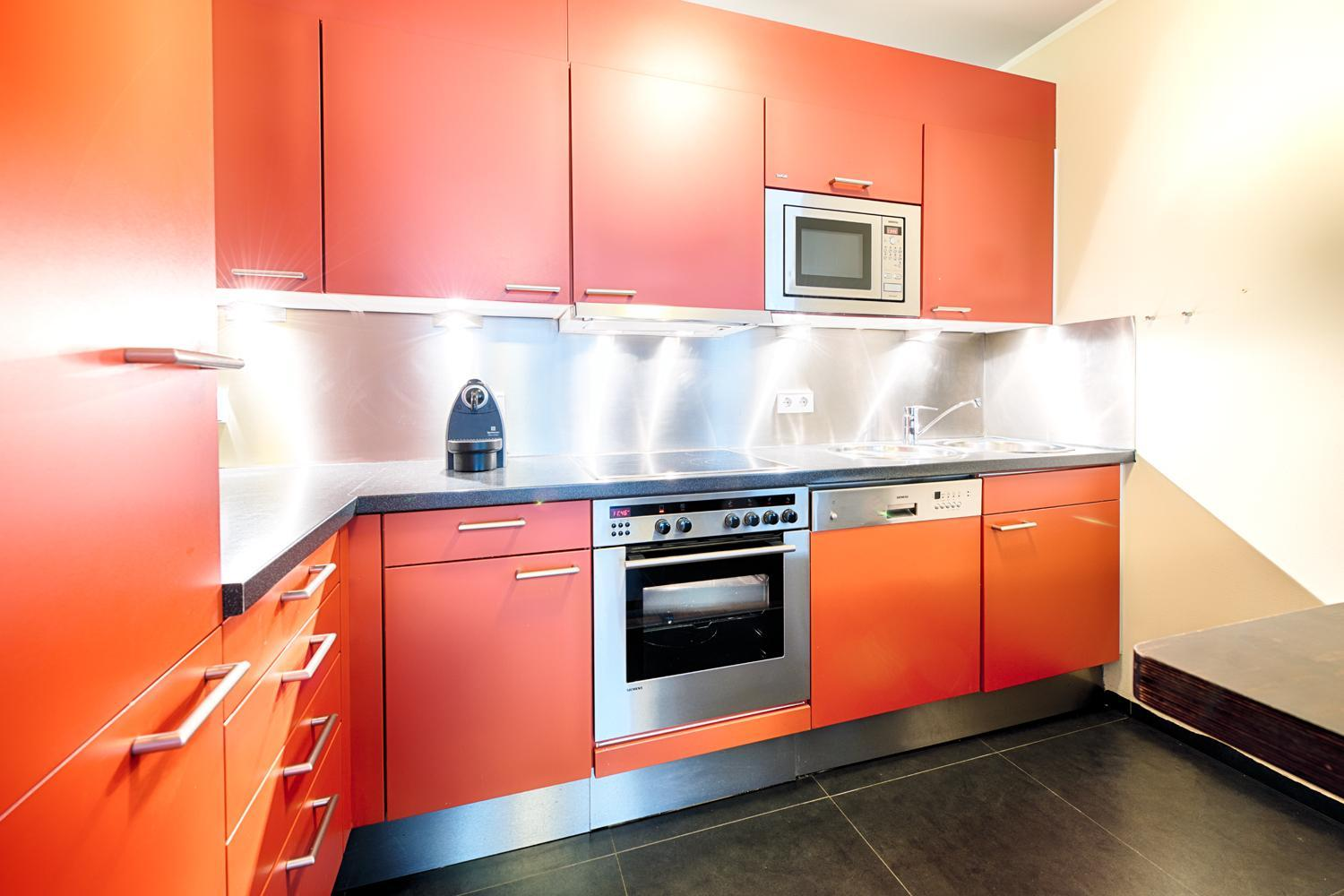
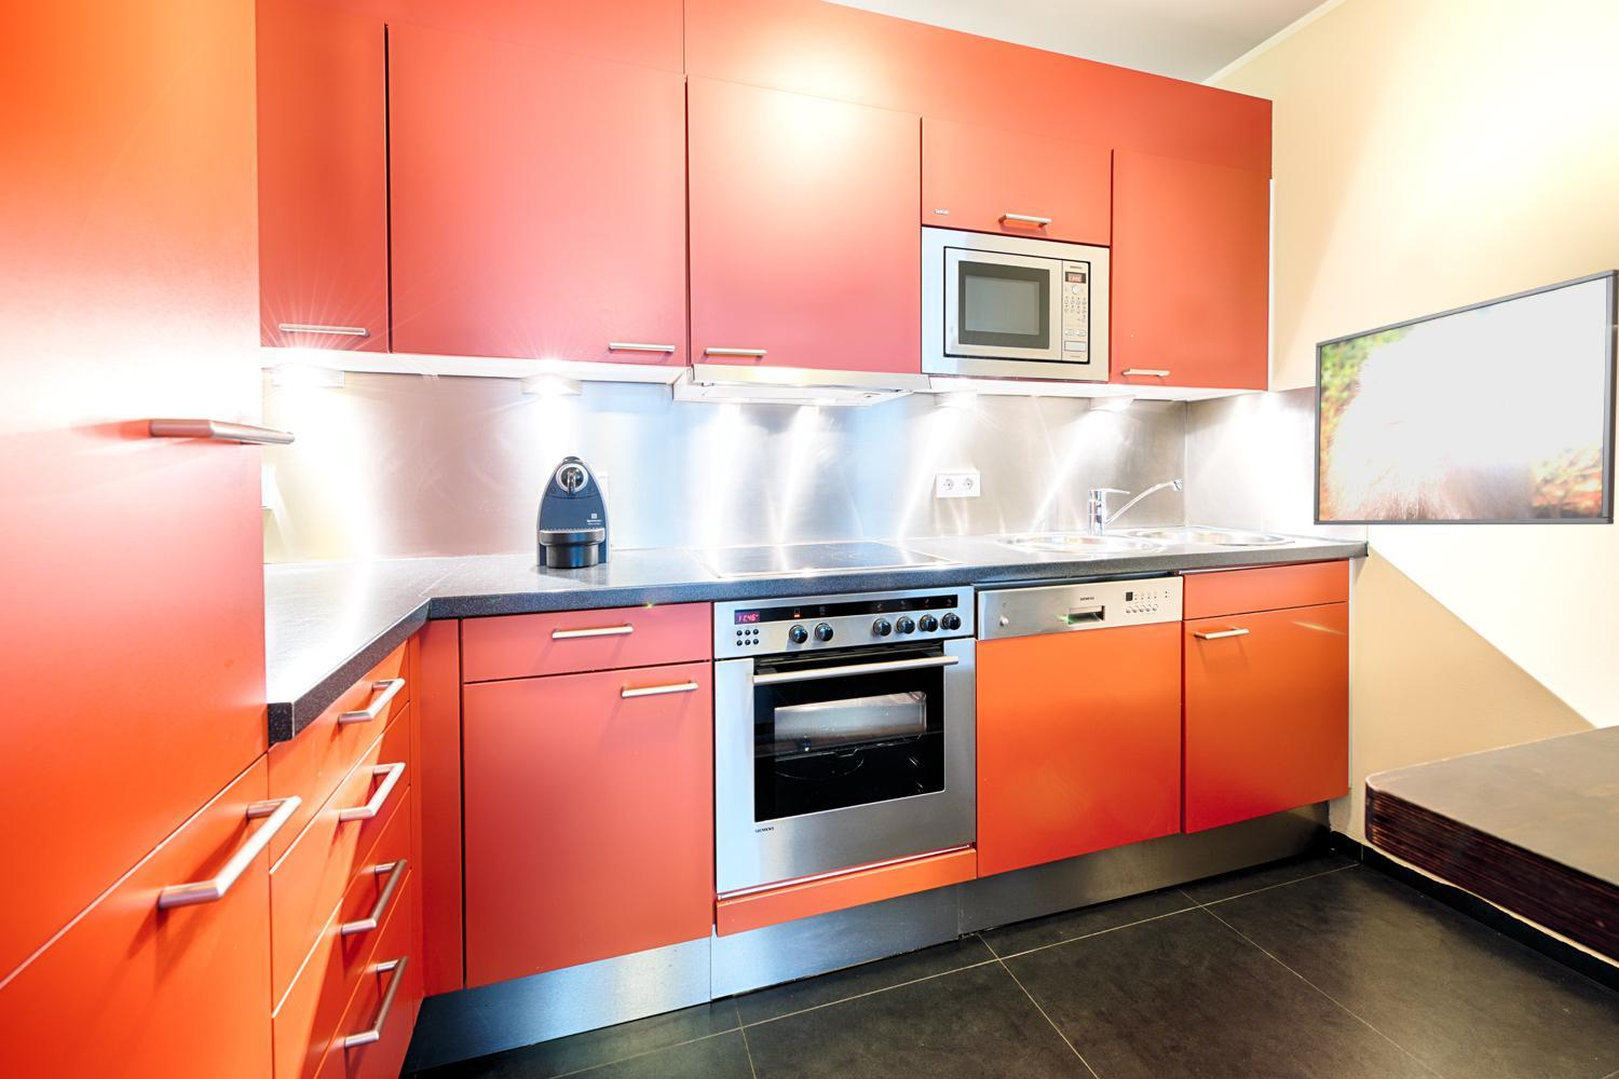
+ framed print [1313,267,1619,526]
